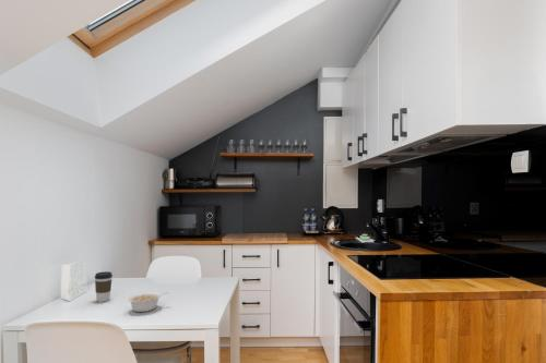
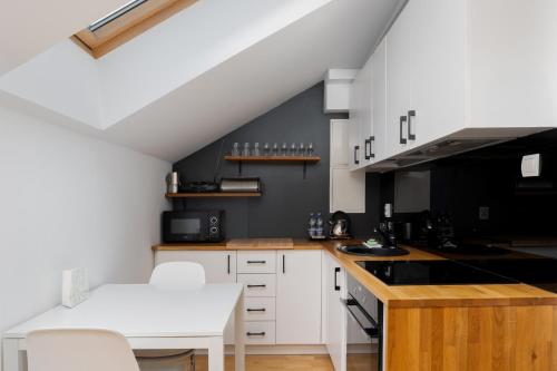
- legume [127,291,169,313]
- coffee cup [94,270,114,303]
